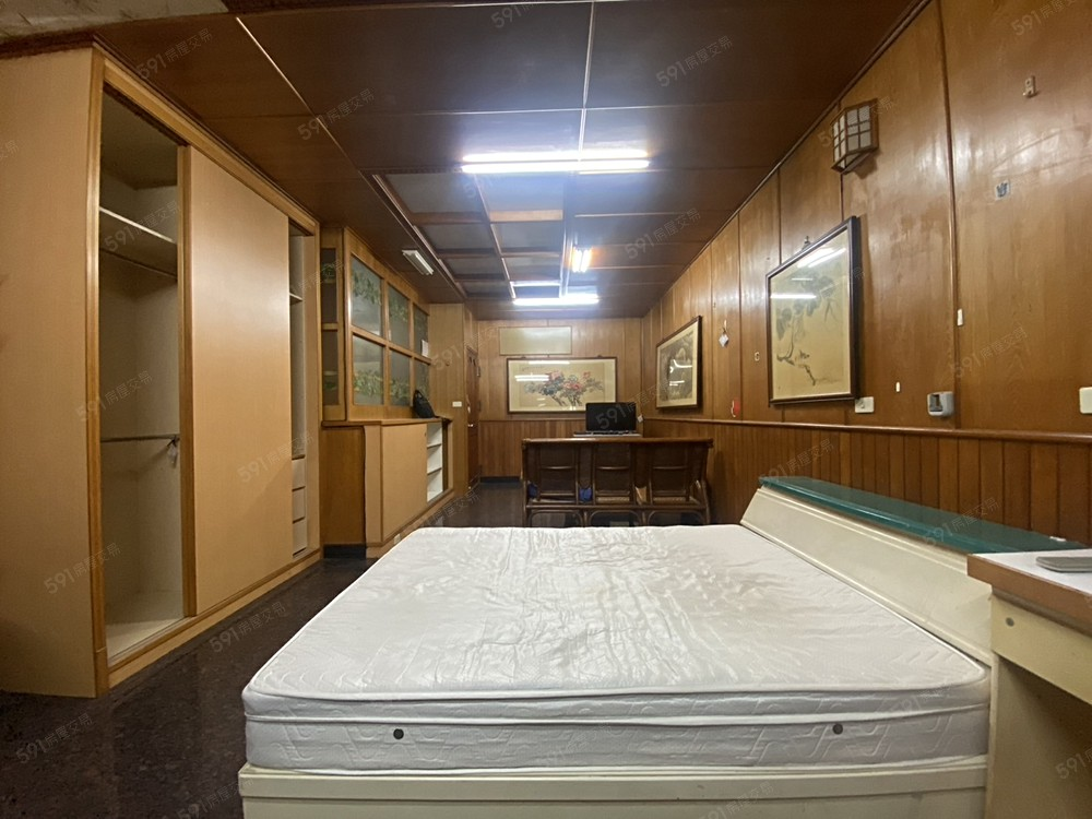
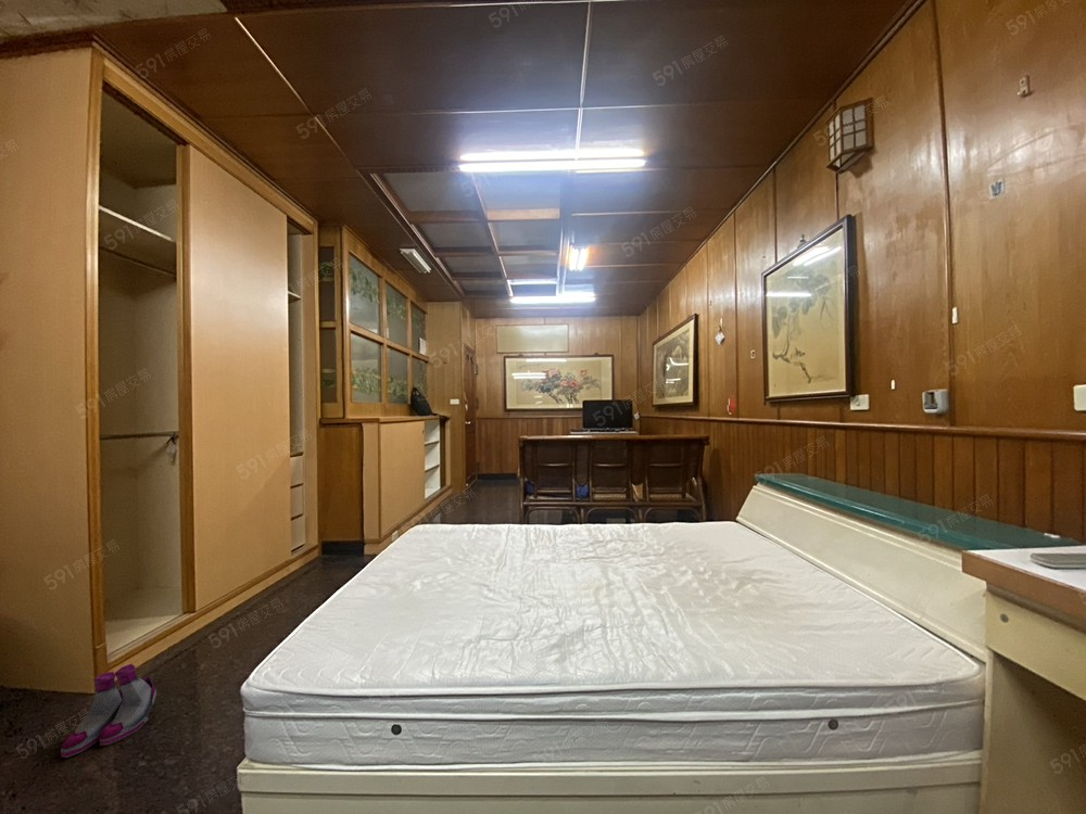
+ boots [60,663,157,759]
